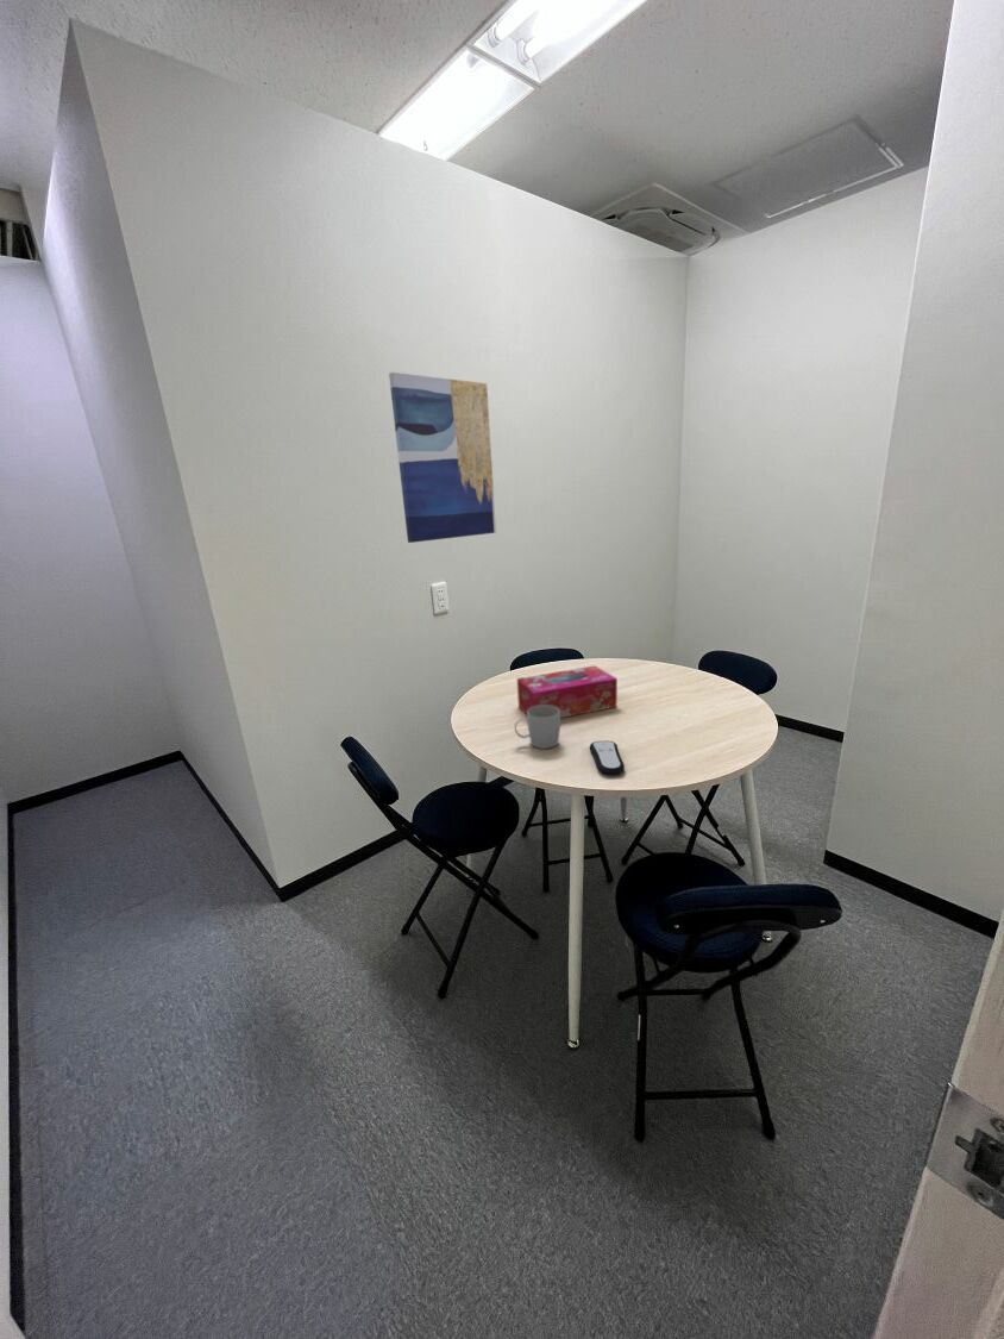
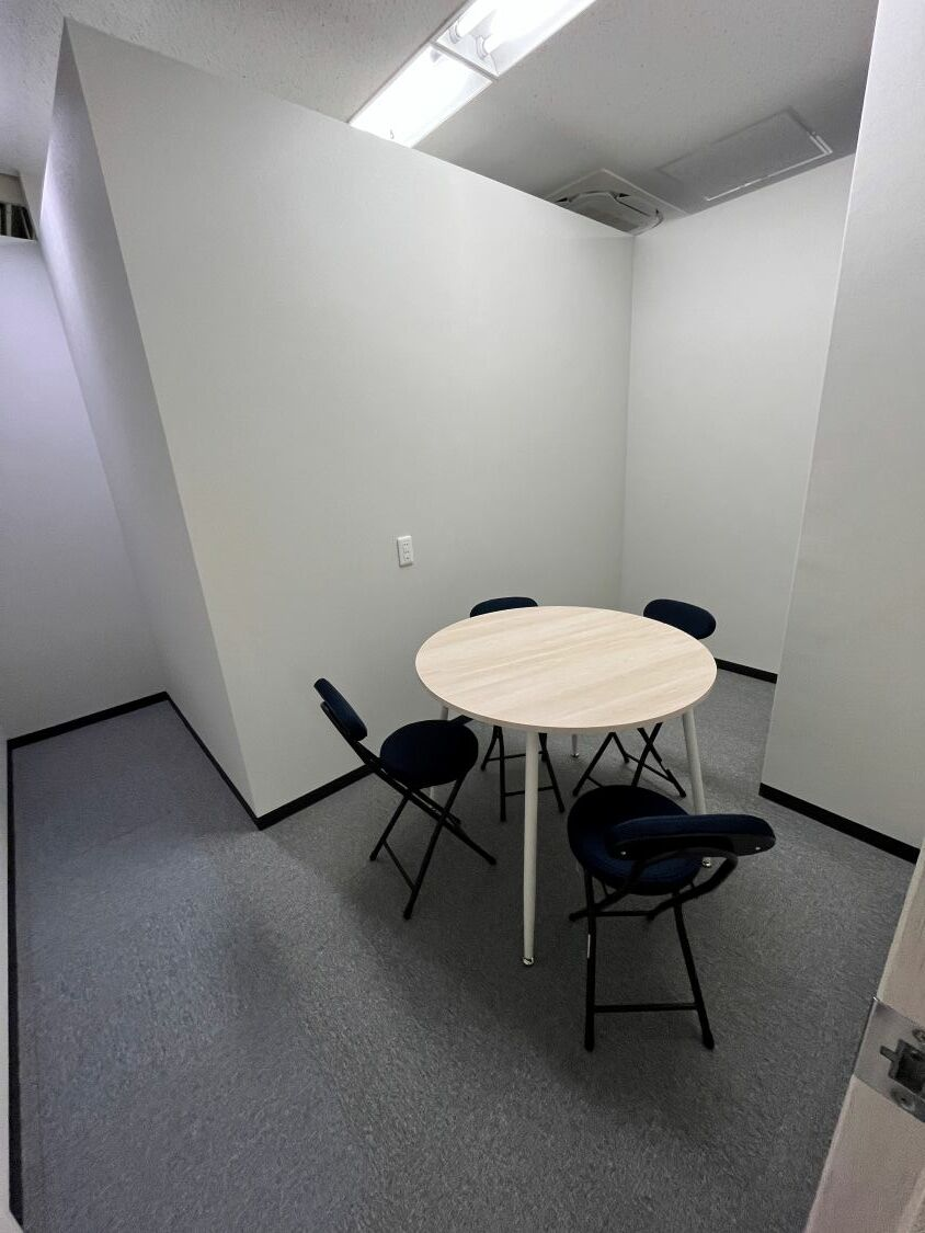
- mug [514,705,561,750]
- wall art [388,371,497,544]
- remote control [589,739,626,776]
- tissue box [516,664,619,719]
